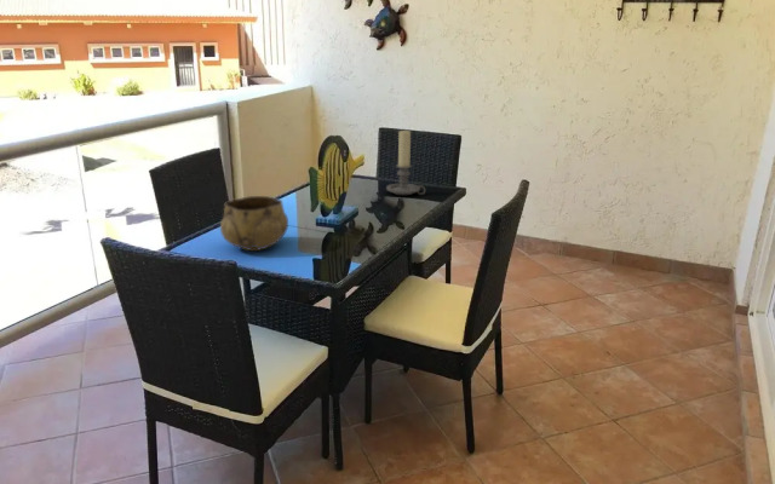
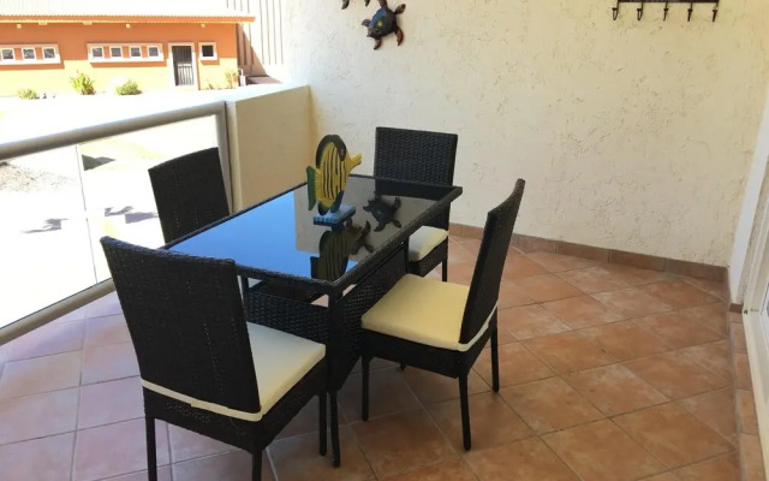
- candle holder [385,128,426,196]
- decorative bowl [219,195,289,252]
